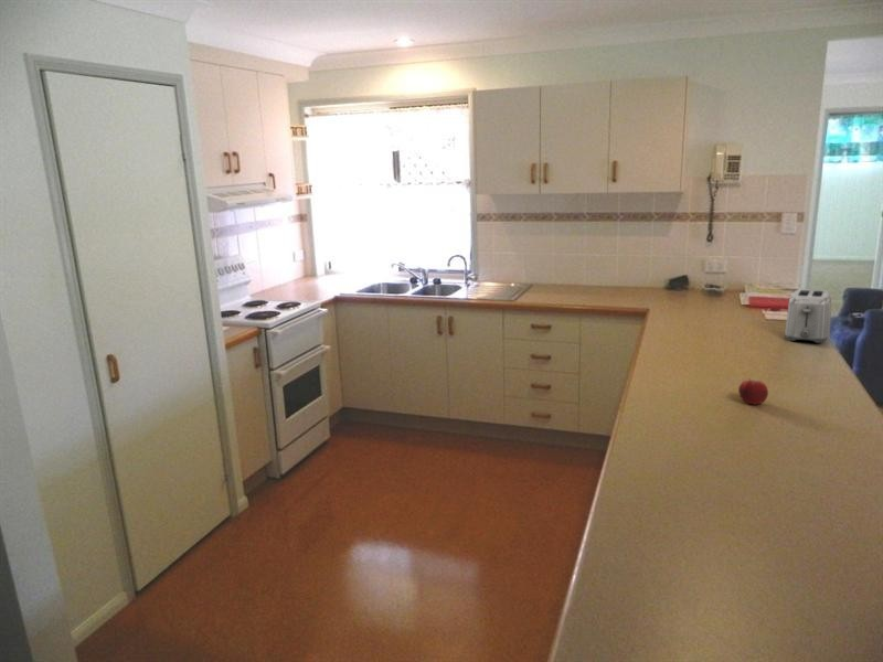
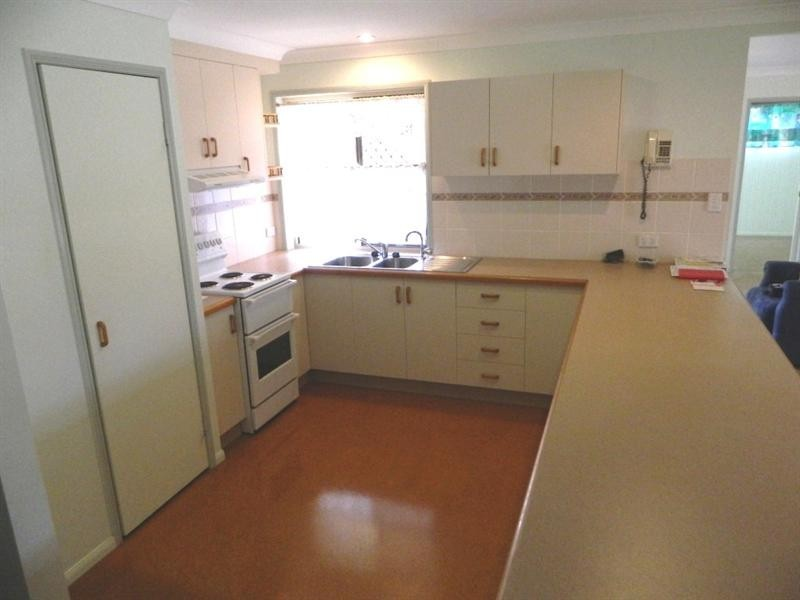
- toaster [784,288,832,344]
- fruit [737,377,769,405]
